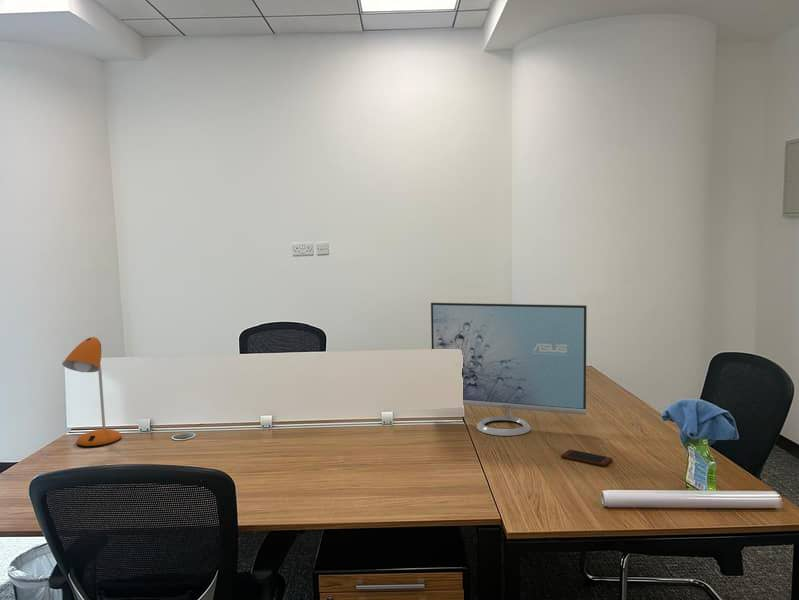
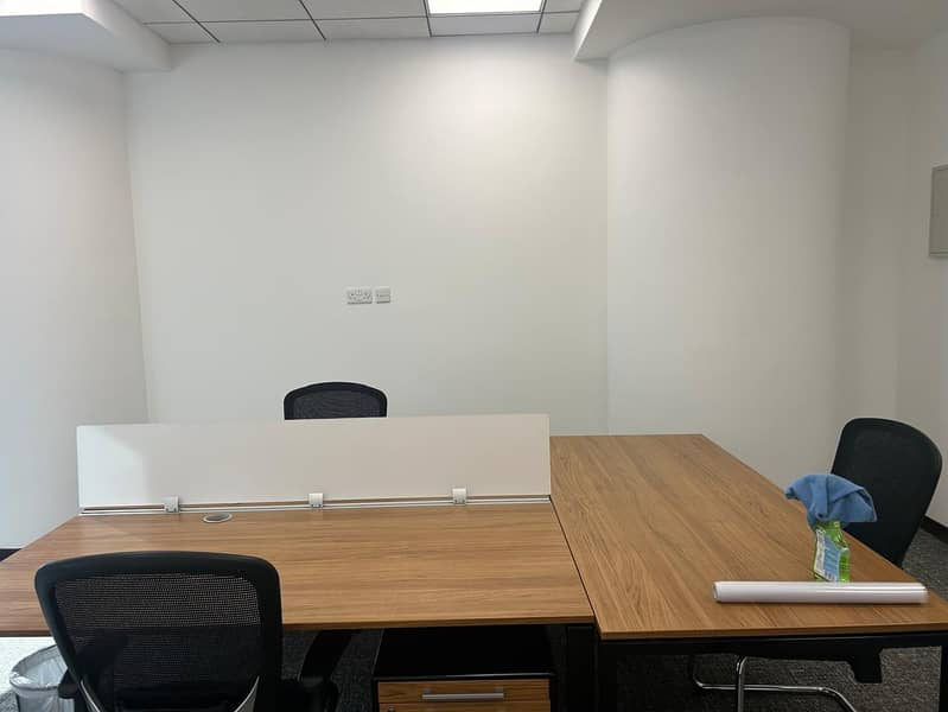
- desk lamp [61,336,122,448]
- smartphone [560,449,613,467]
- monitor [430,302,588,437]
